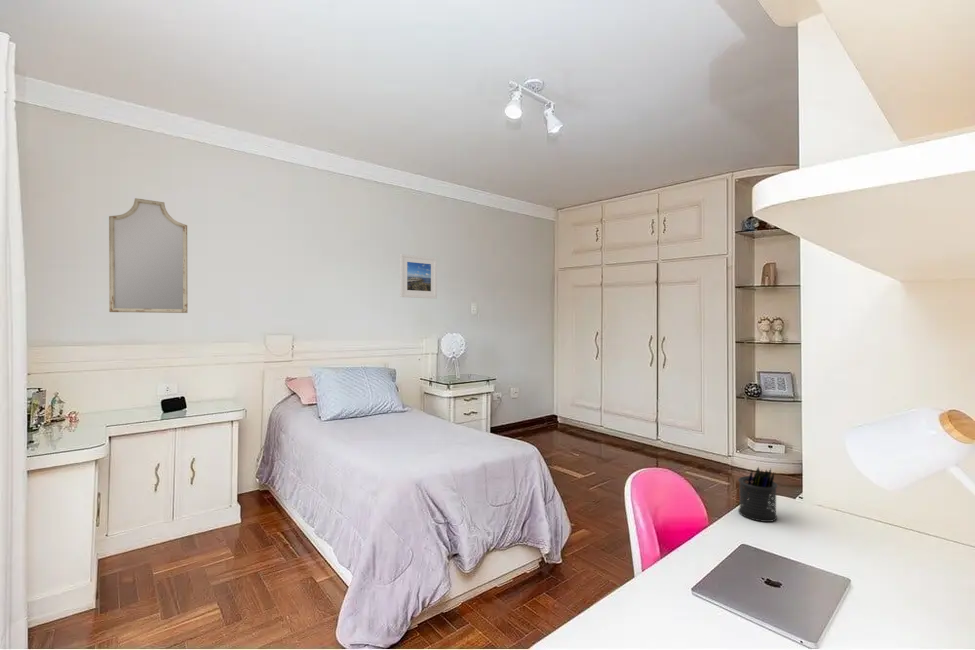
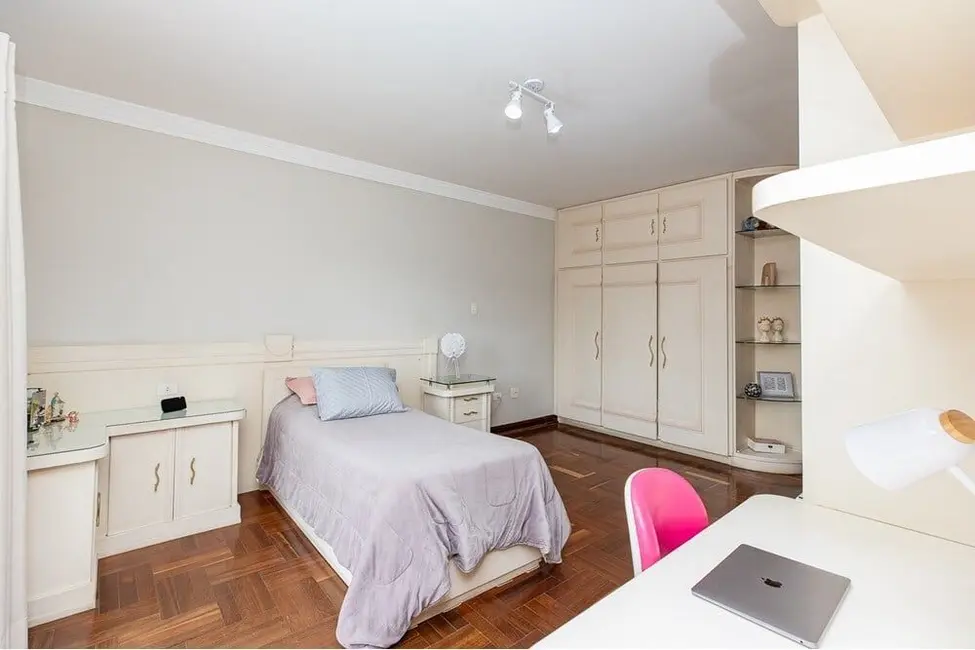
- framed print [399,253,438,300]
- home mirror [108,197,189,314]
- pen holder [737,466,779,523]
